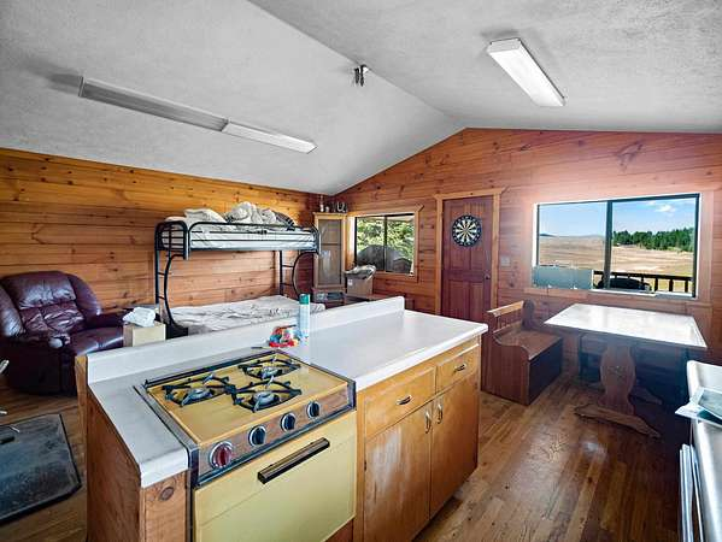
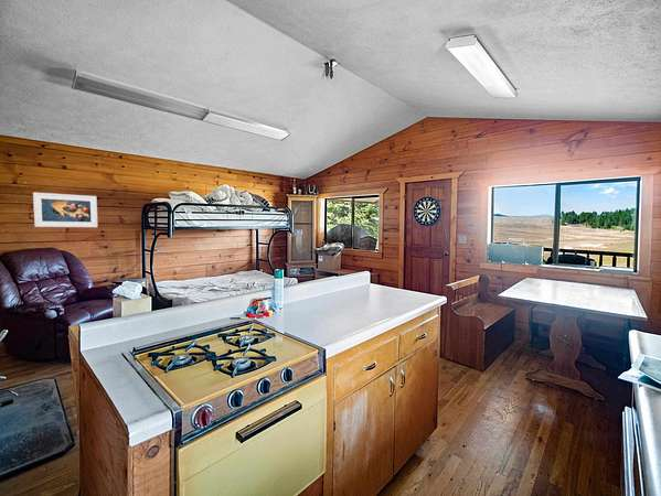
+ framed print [32,192,98,228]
